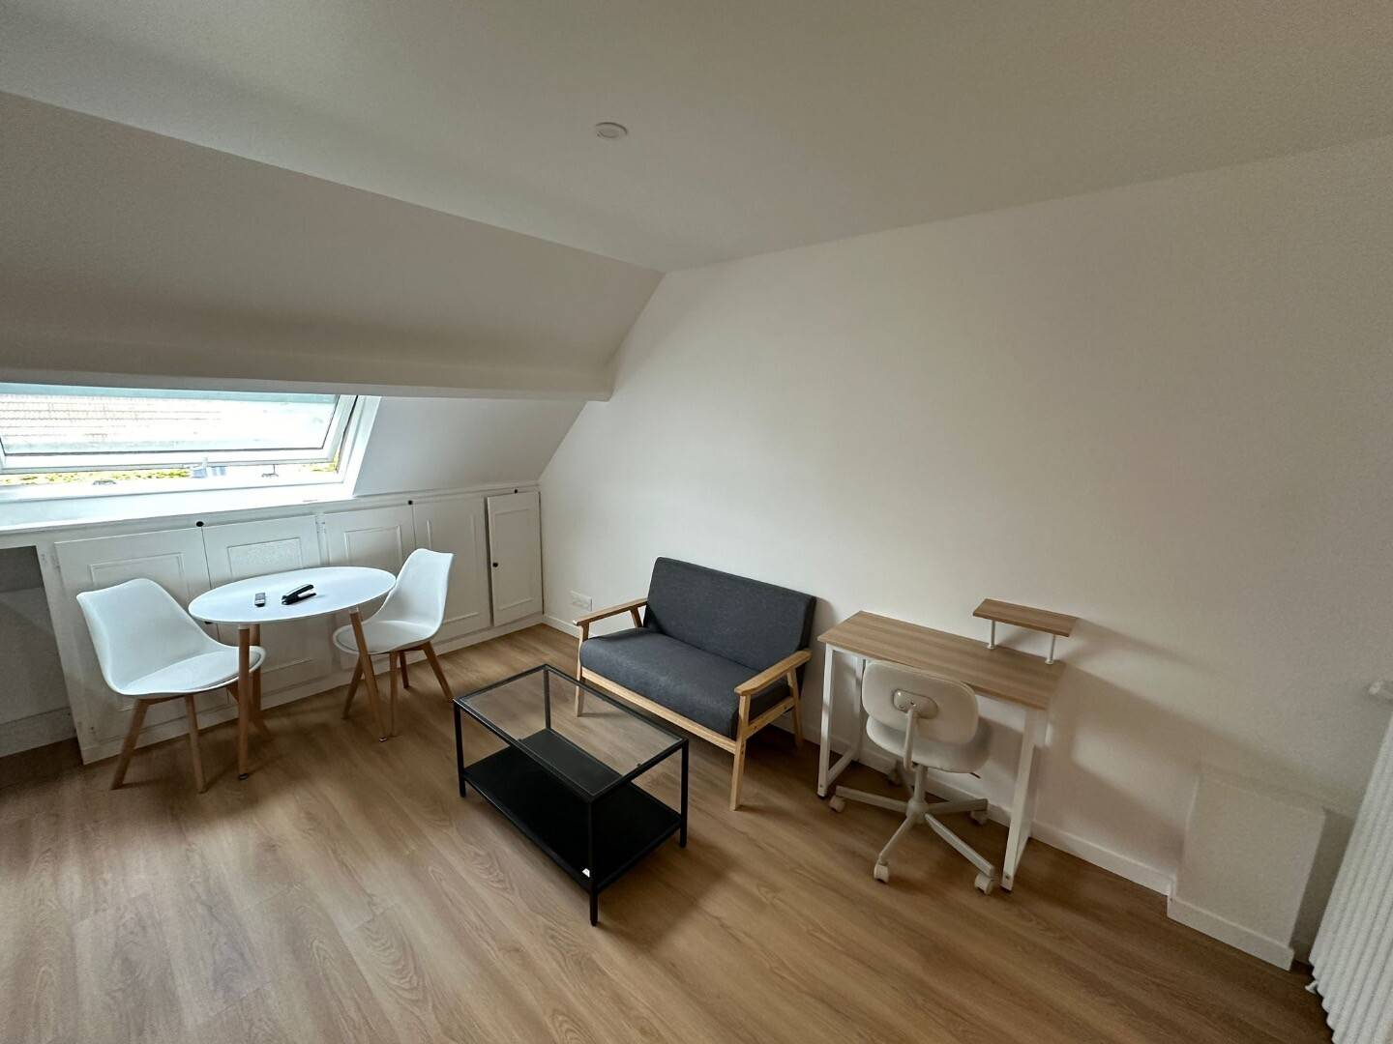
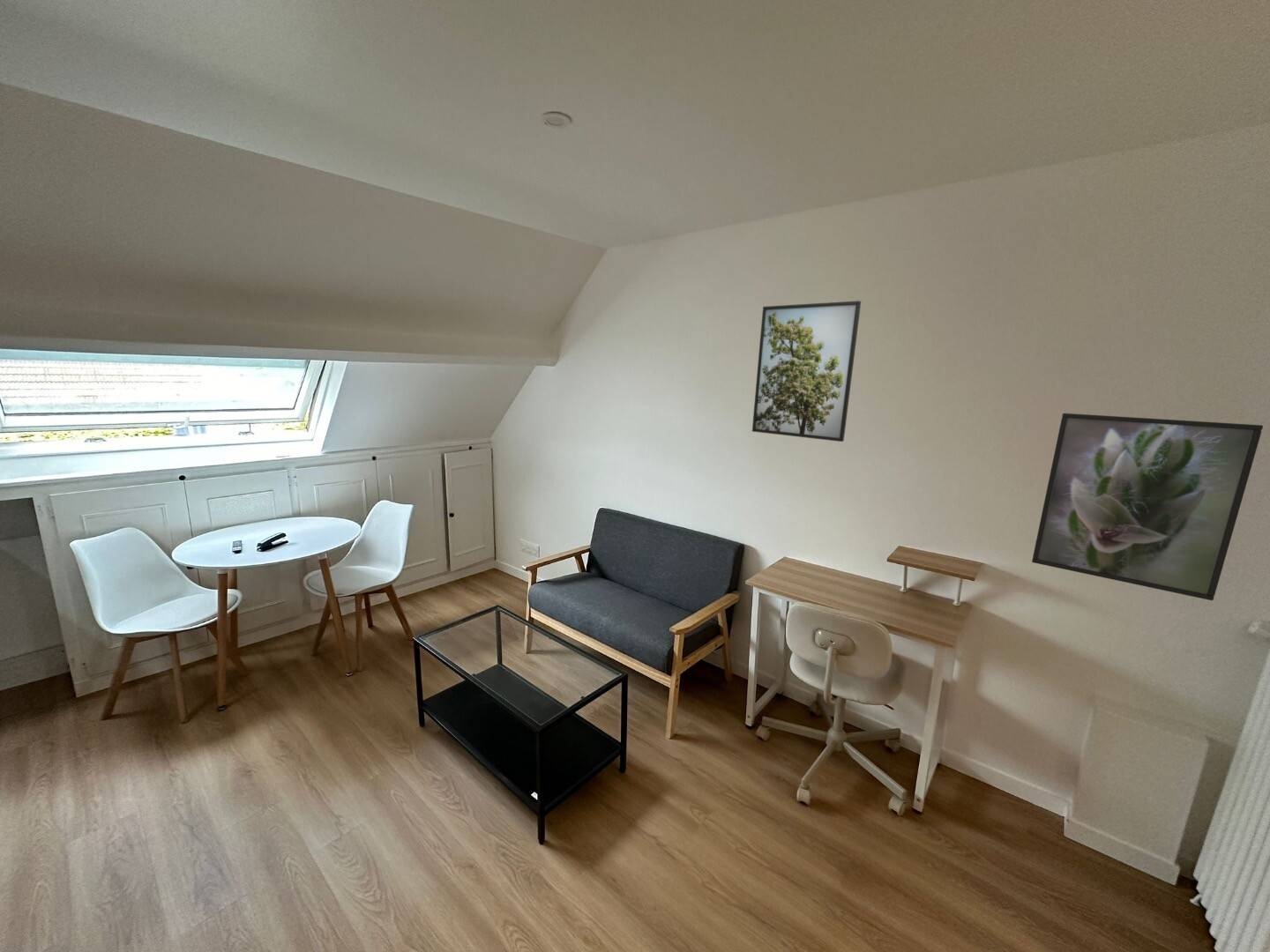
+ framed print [751,300,862,443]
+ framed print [1031,413,1264,601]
